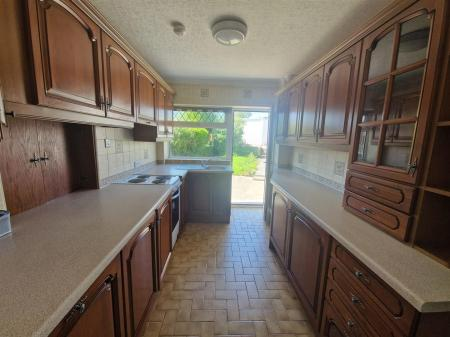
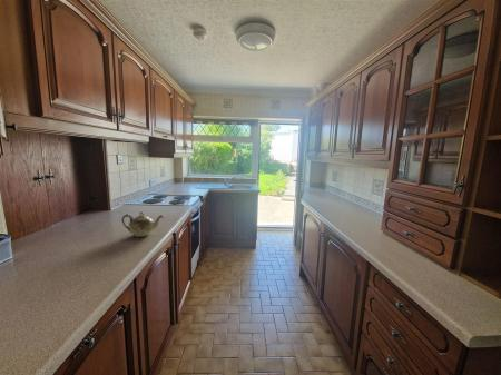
+ teapot [120,210,165,238]
